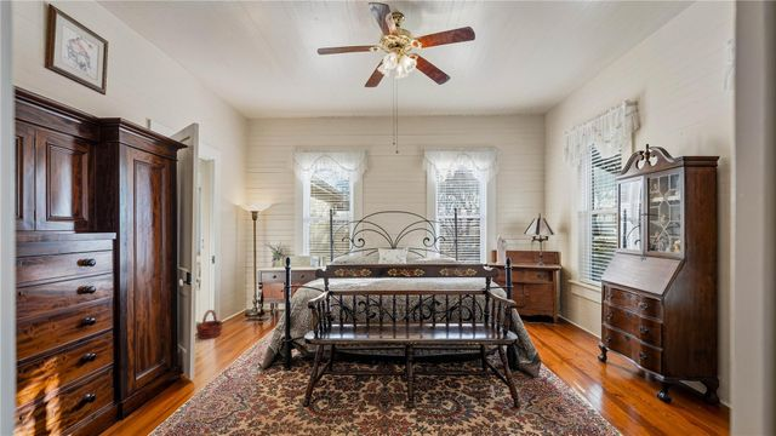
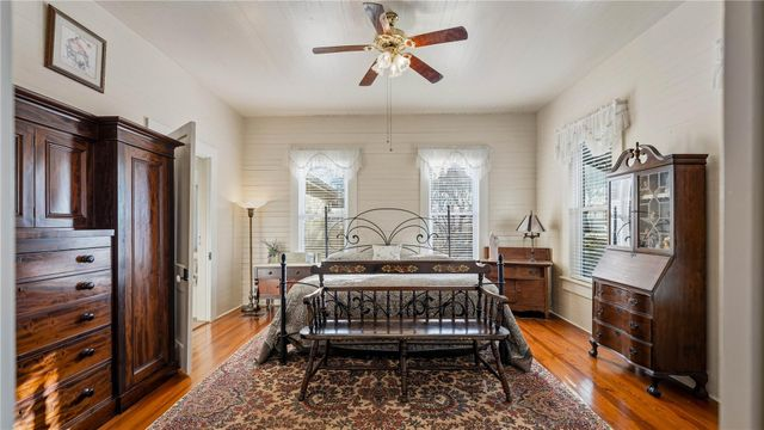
- basket [195,309,224,340]
